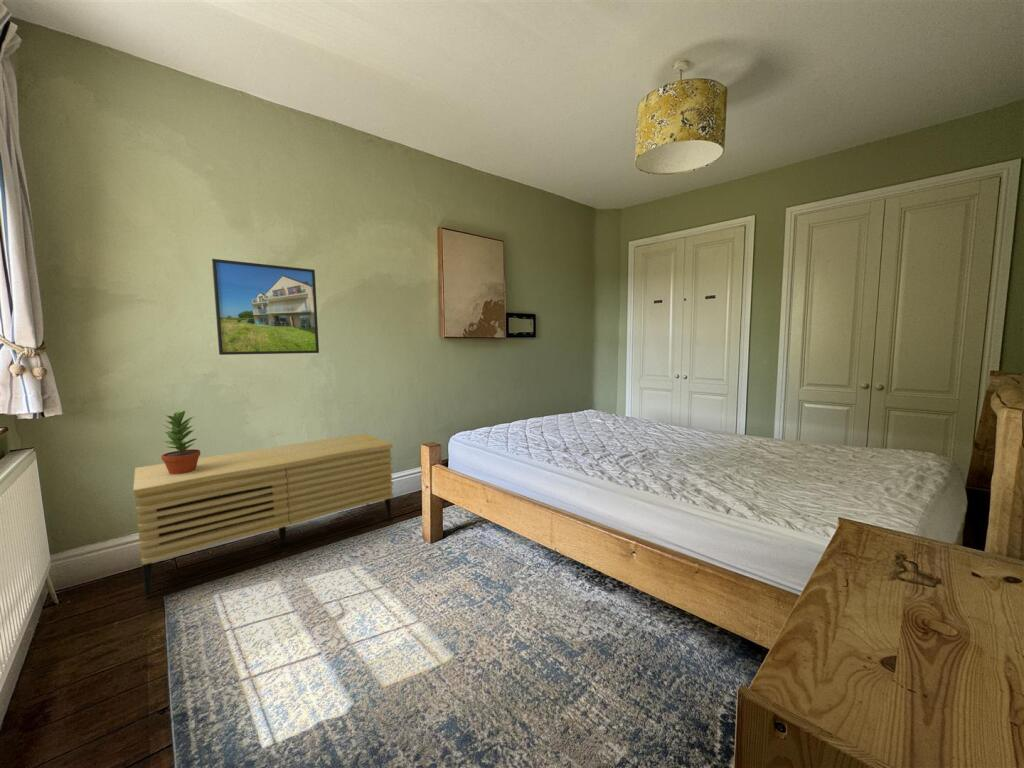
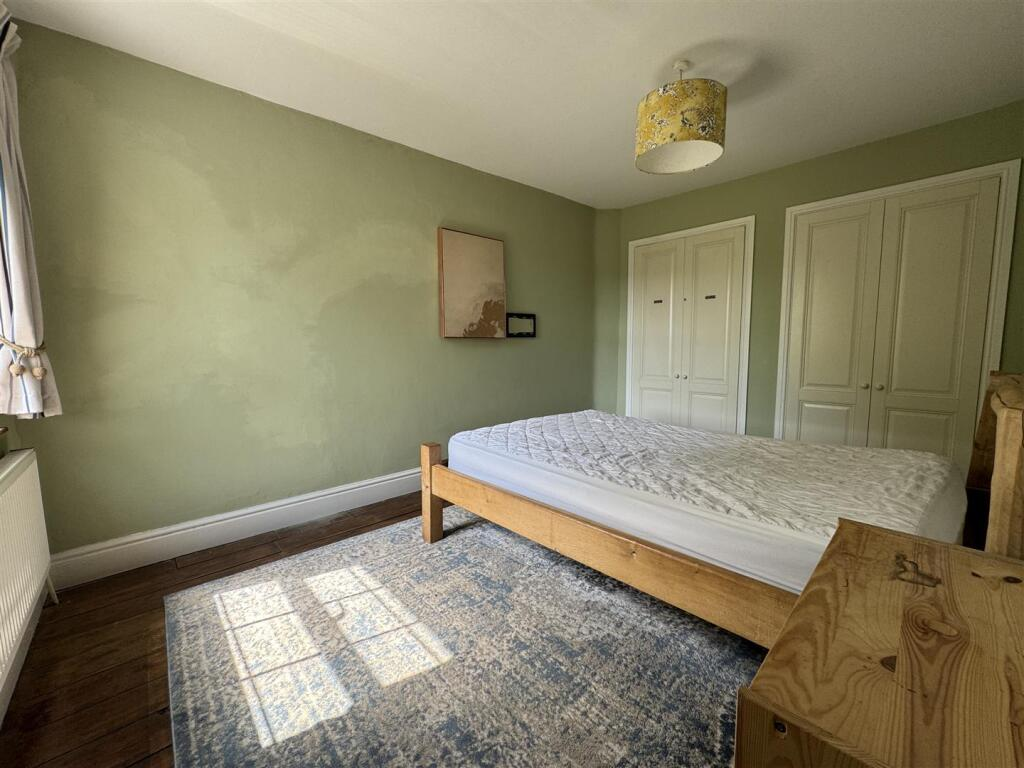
- potted plant [160,410,201,475]
- sideboard [132,432,395,598]
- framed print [211,258,320,356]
